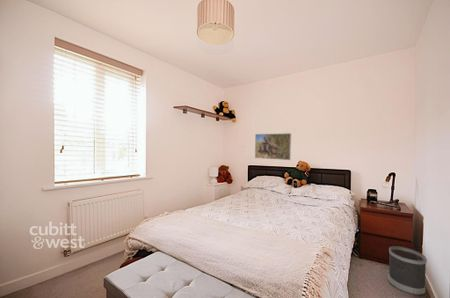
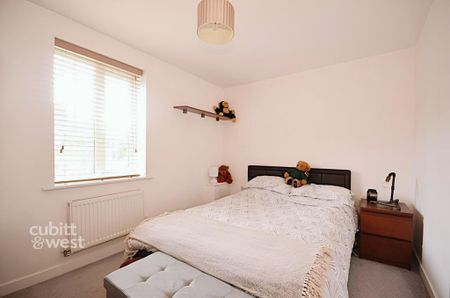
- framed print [254,132,292,161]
- wastebasket [387,245,428,296]
